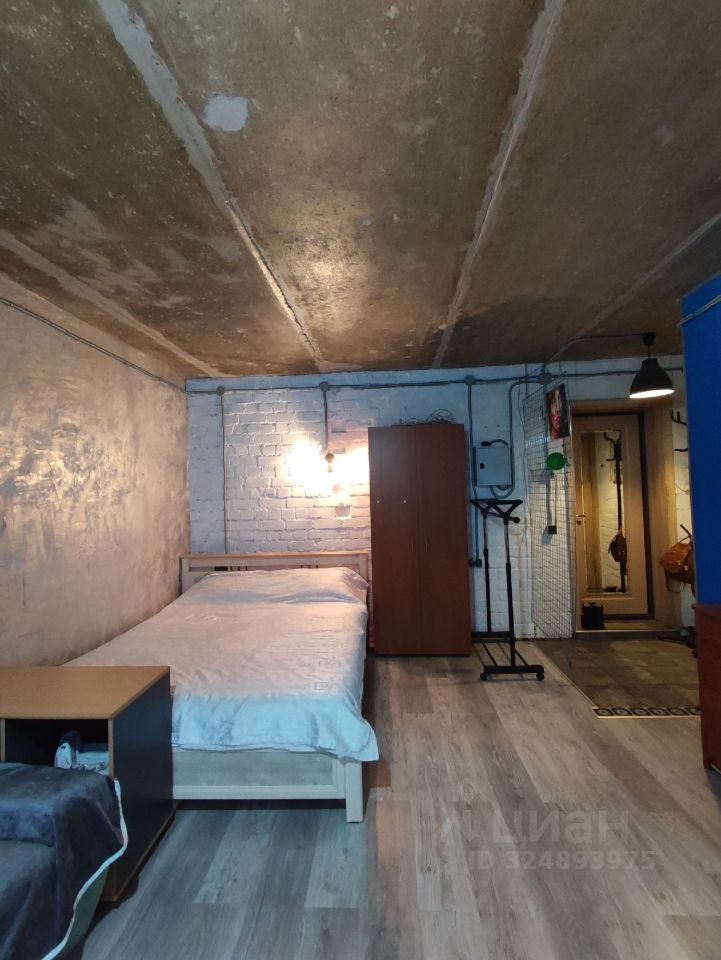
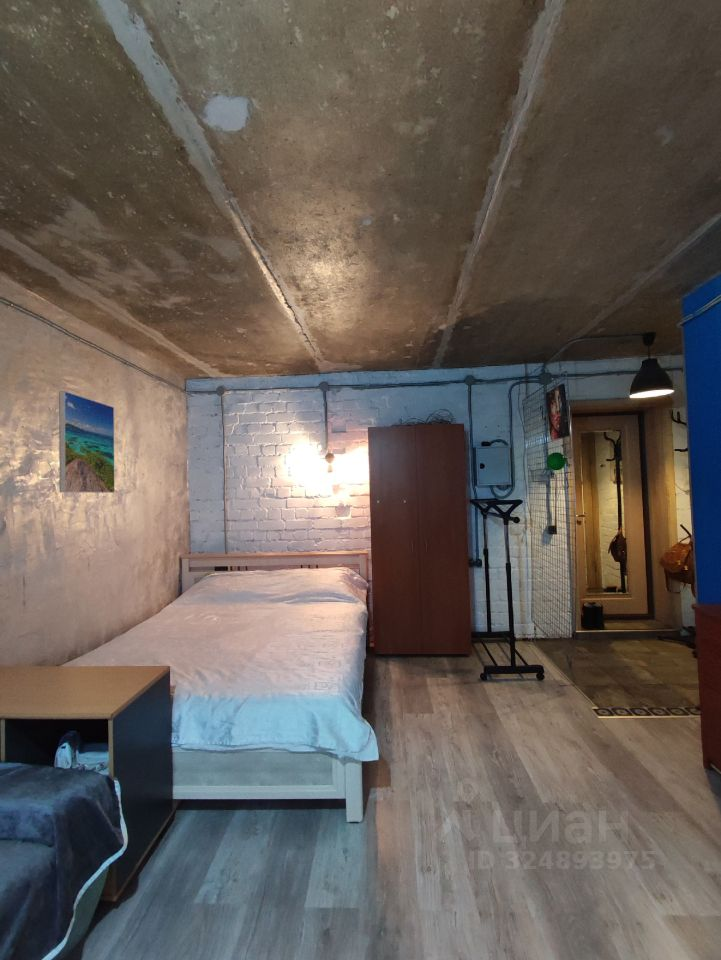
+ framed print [58,390,116,494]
